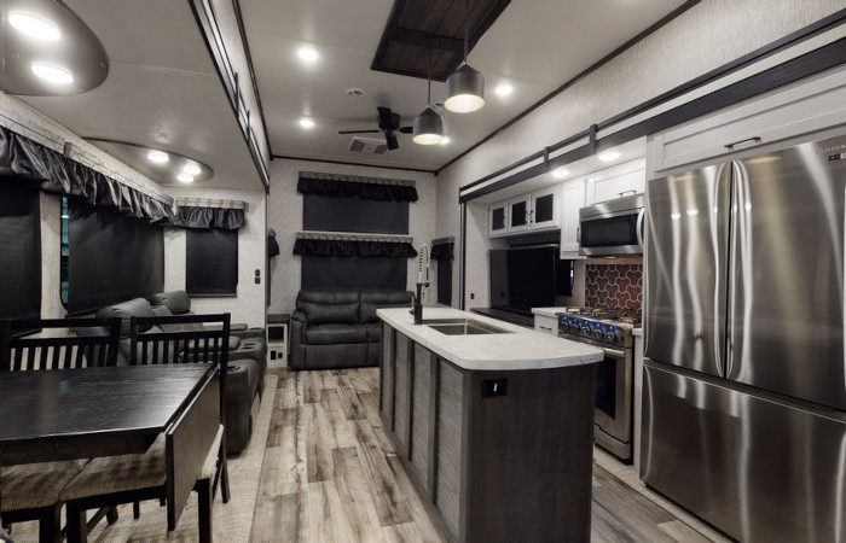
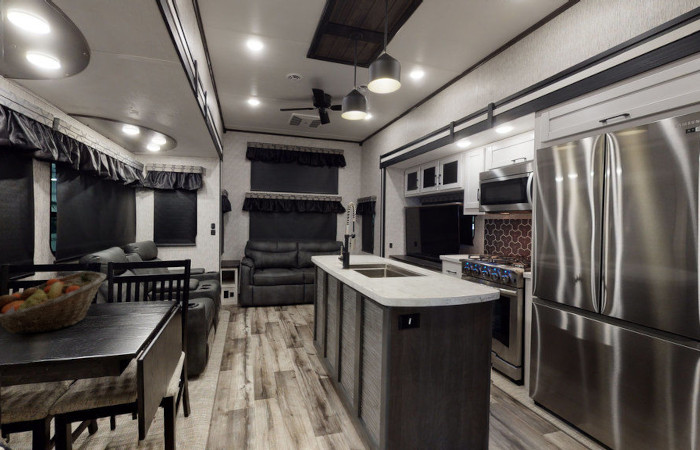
+ fruit basket [0,271,107,335]
